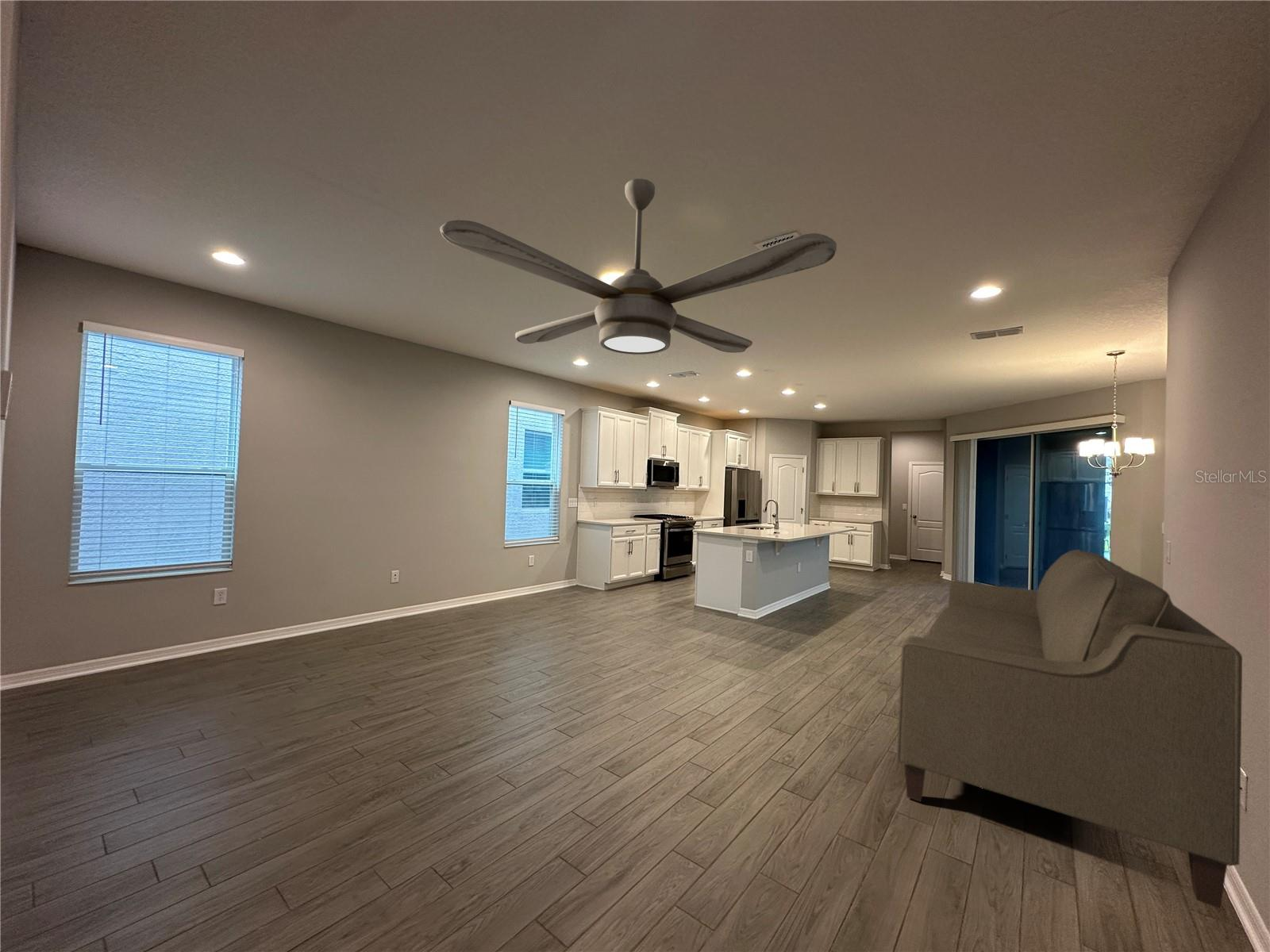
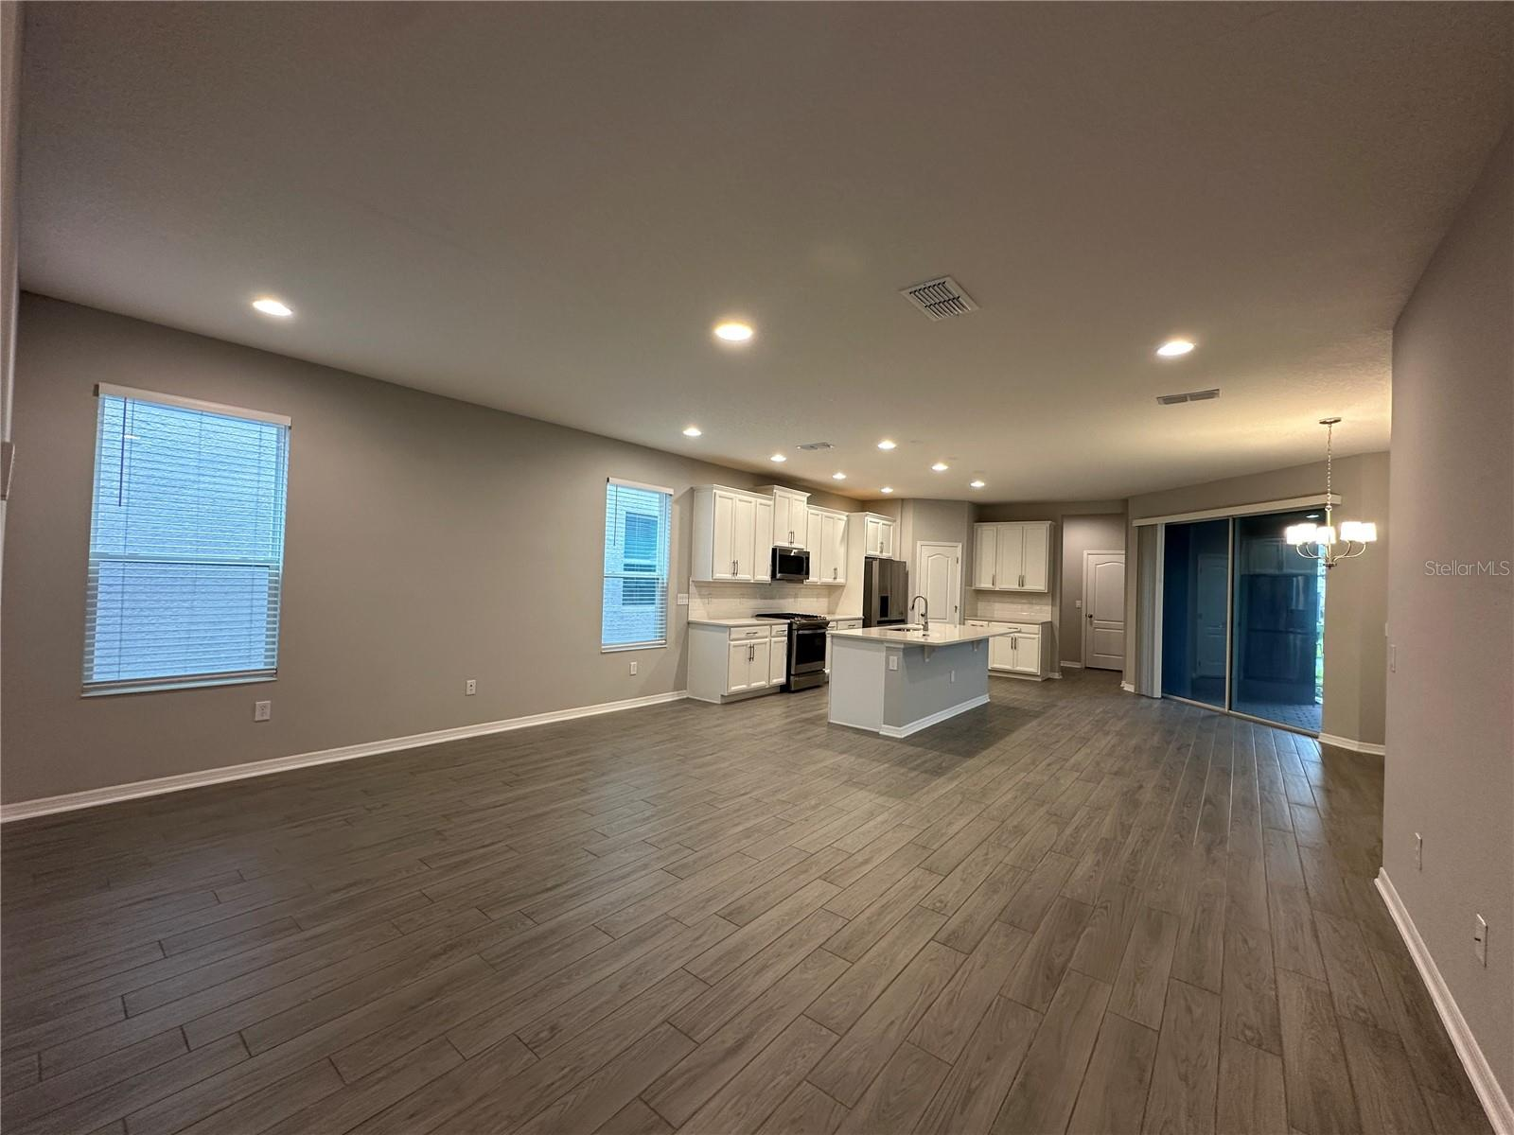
- ceiling fan [439,178,837,355]
- sofa [896,549,1243,909]
